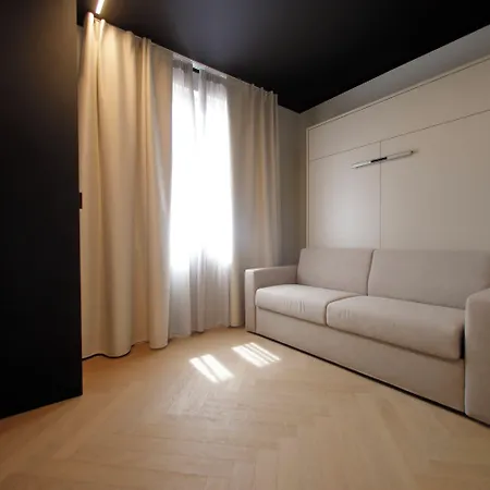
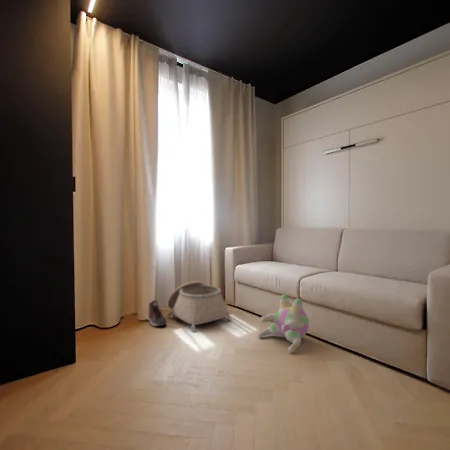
+ basket [166,280,232,332]
+ sneaker [146,299,168,327]
+ plush toy [257,293,310,354]
